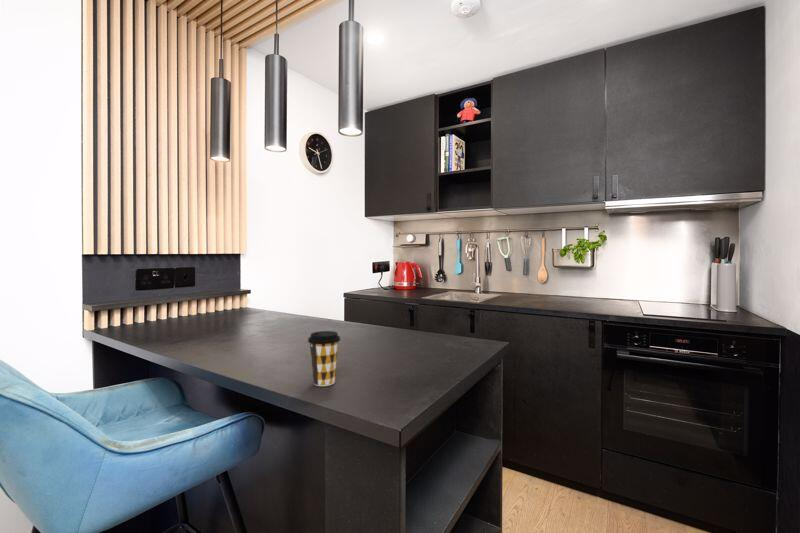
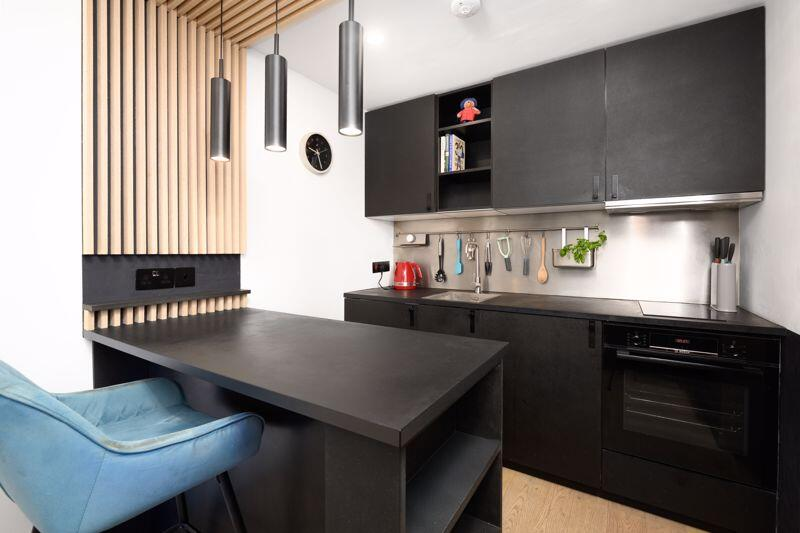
- coffee cup [307,330,341,387]
